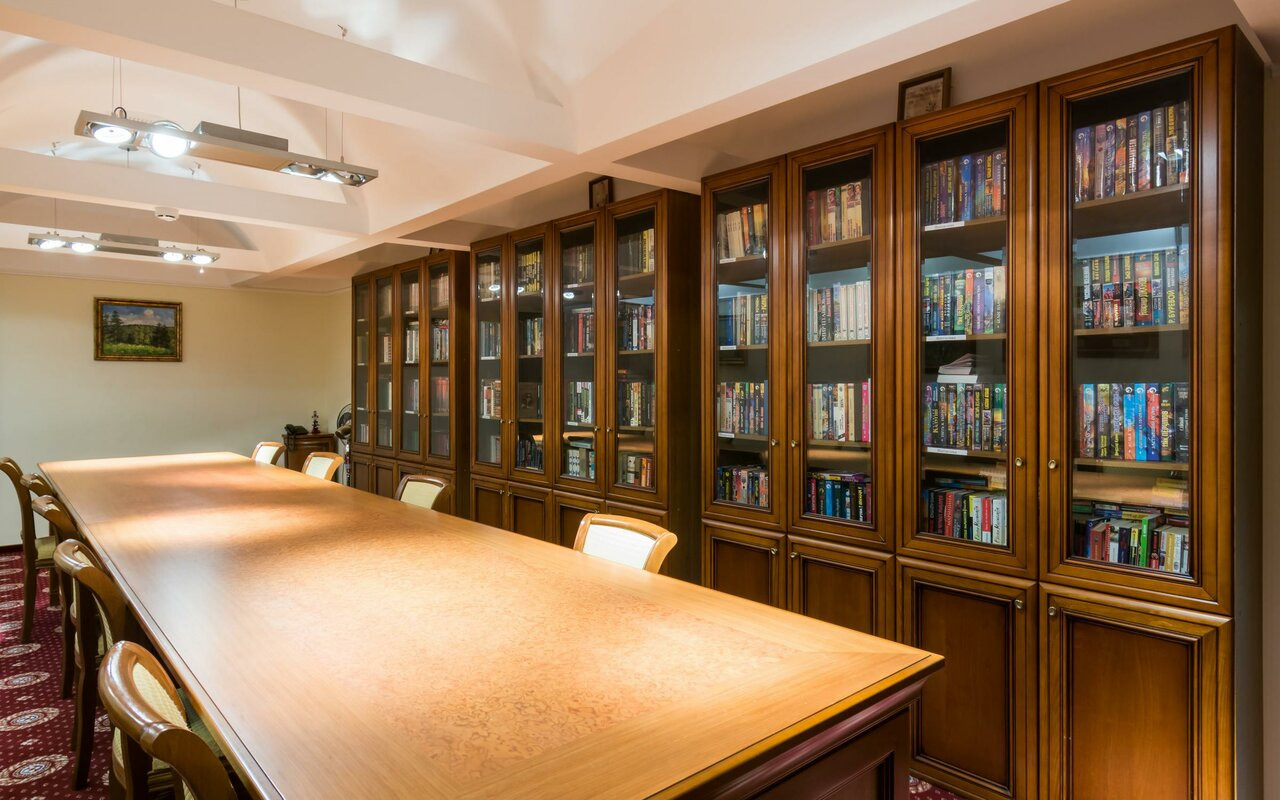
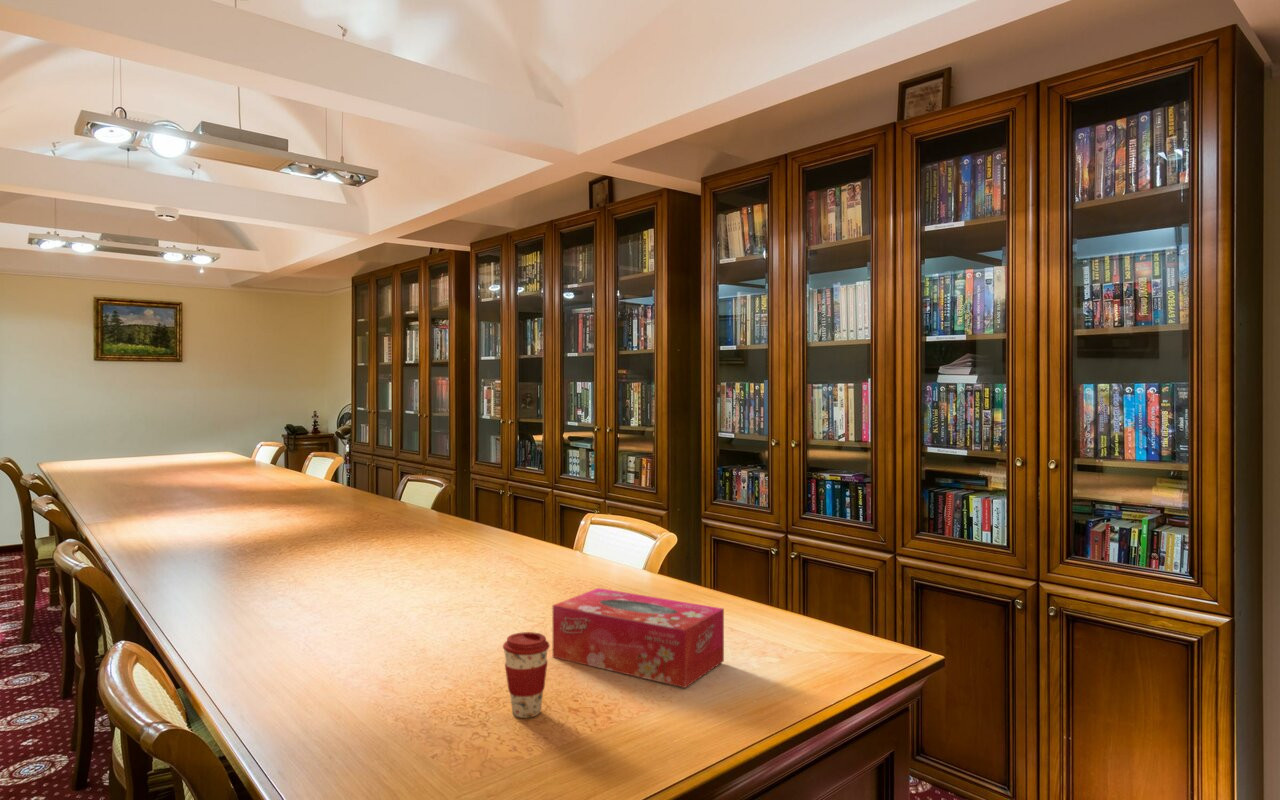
+ coffee cup [502,631,551,719]
+ tissue box [552,587,725,689]
